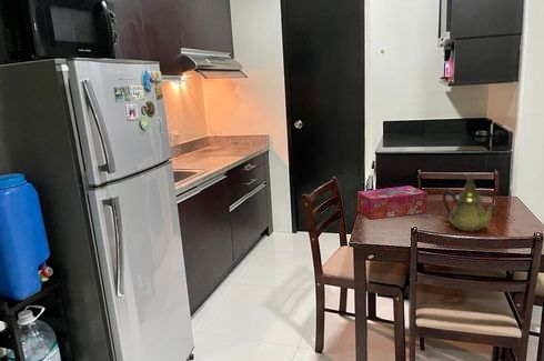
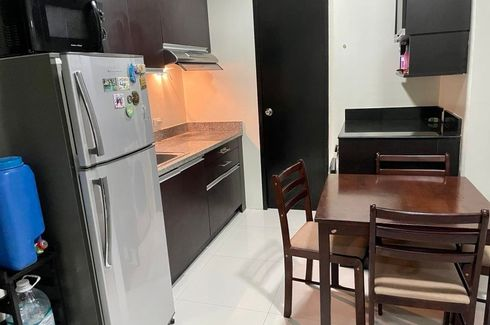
- tissue box [356,184,429,221]
- teapot [441,172,498,232]
